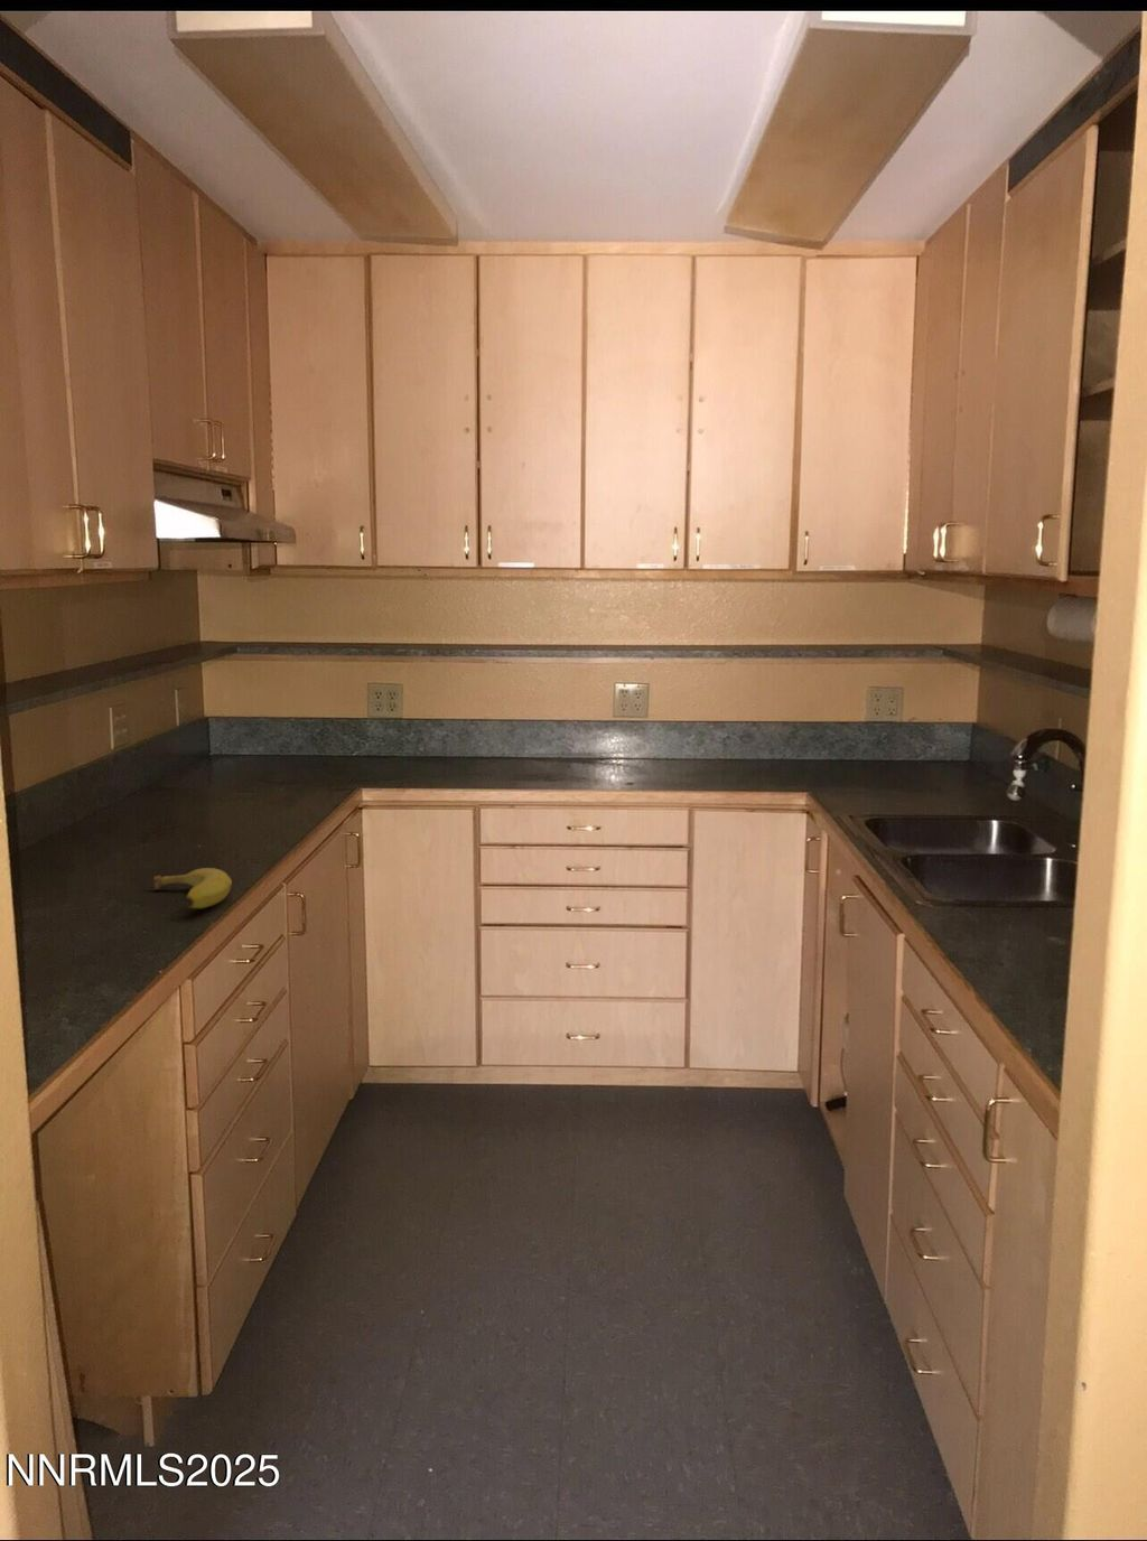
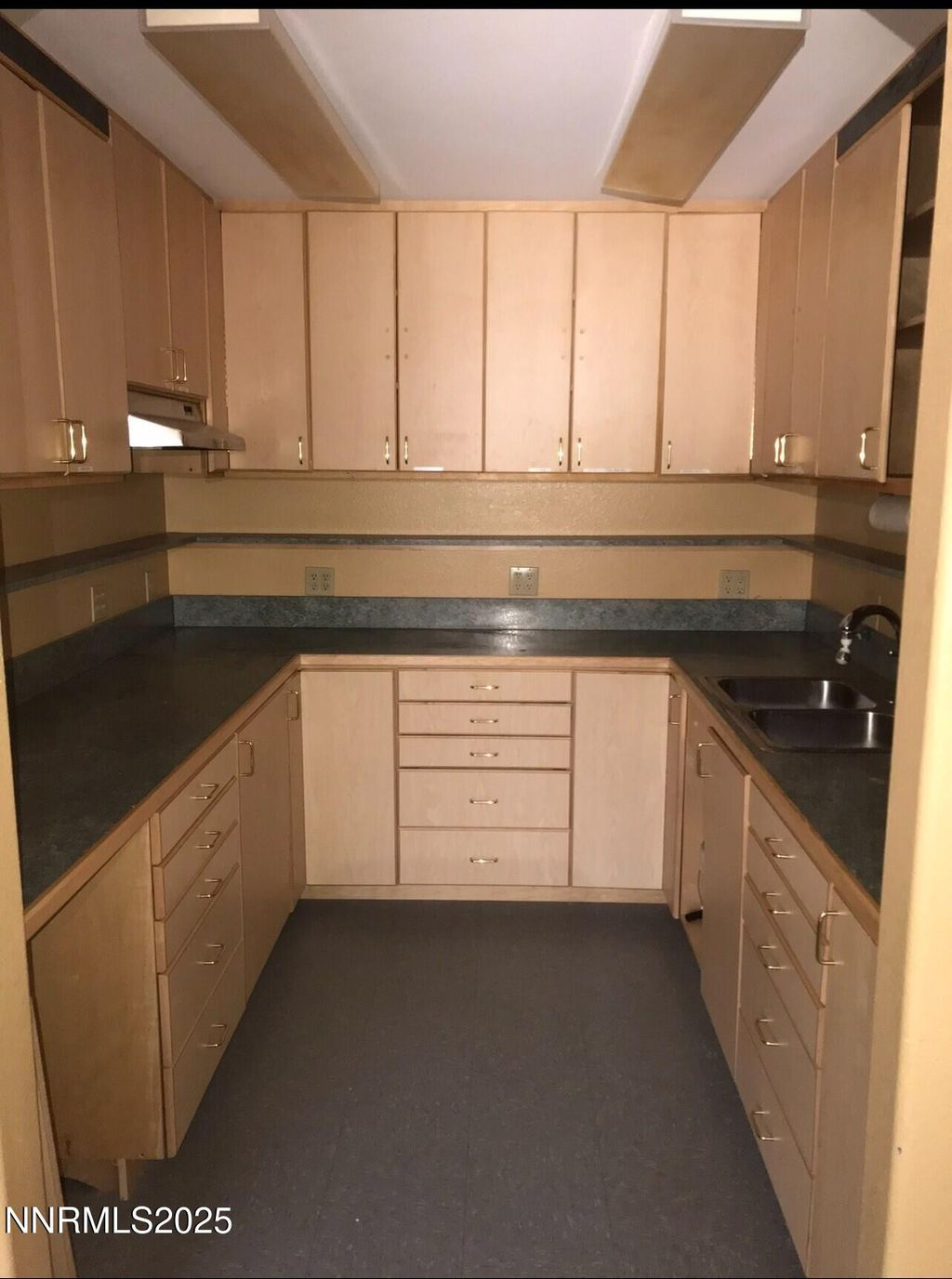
- fruit [152,866,233,910]
